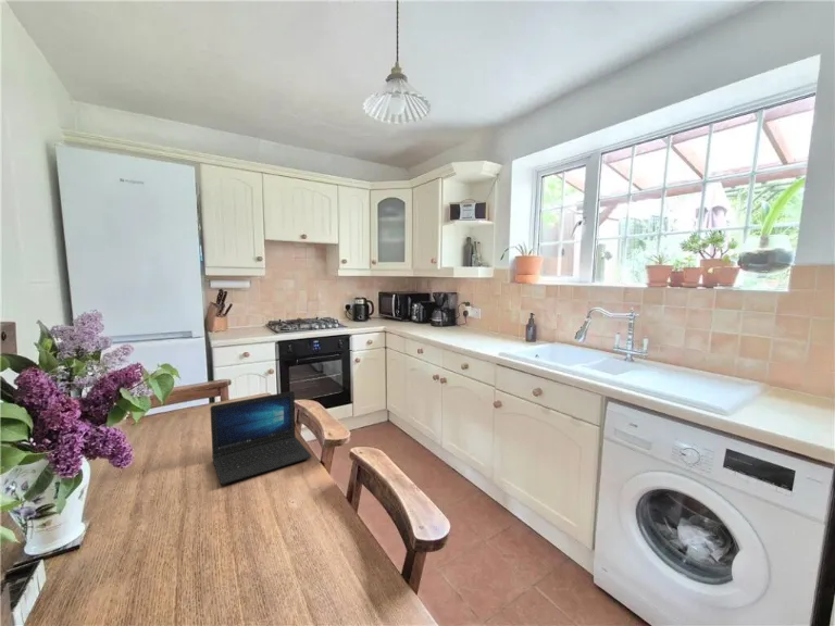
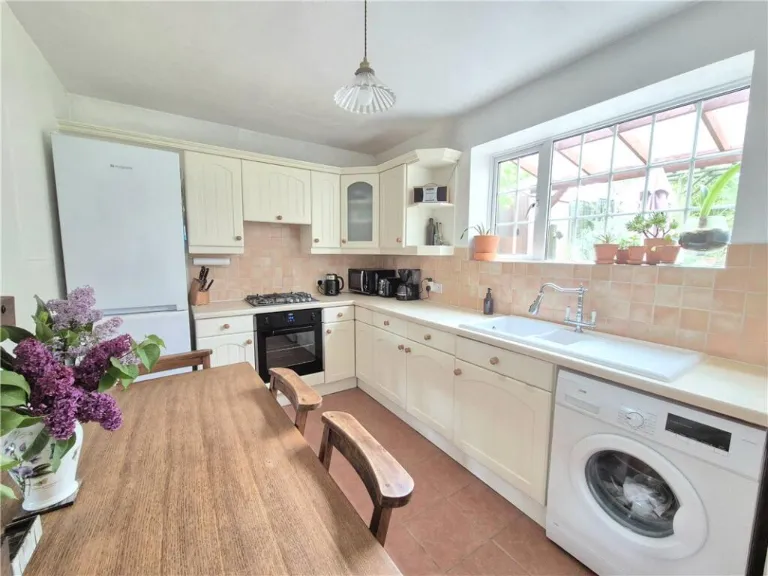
- laptop [209,390,313,486]
